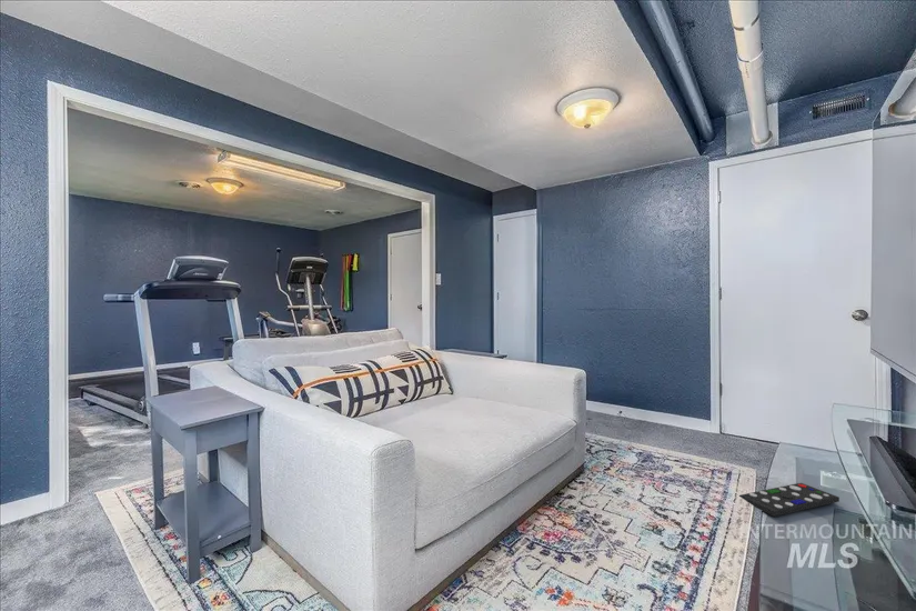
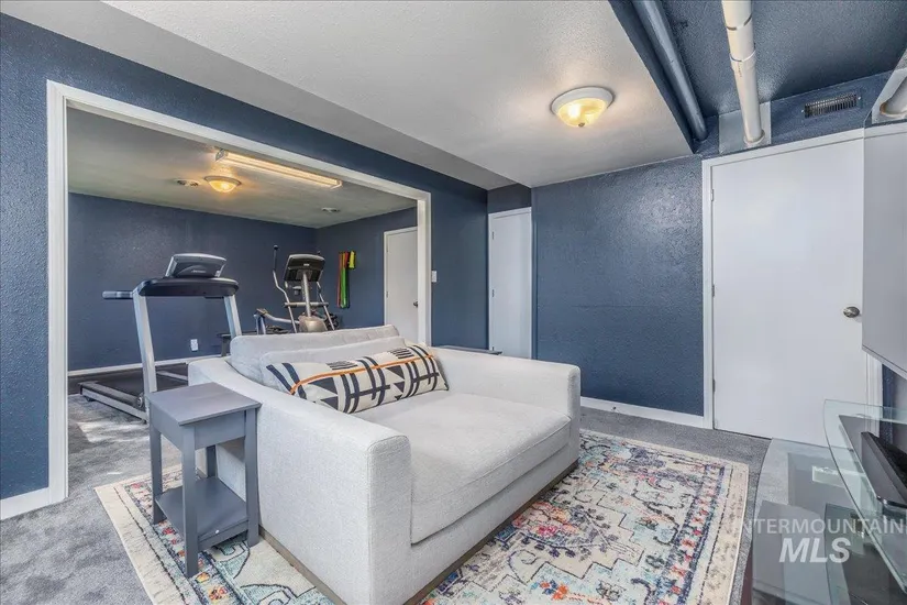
- remote control [738,482,840,518]
